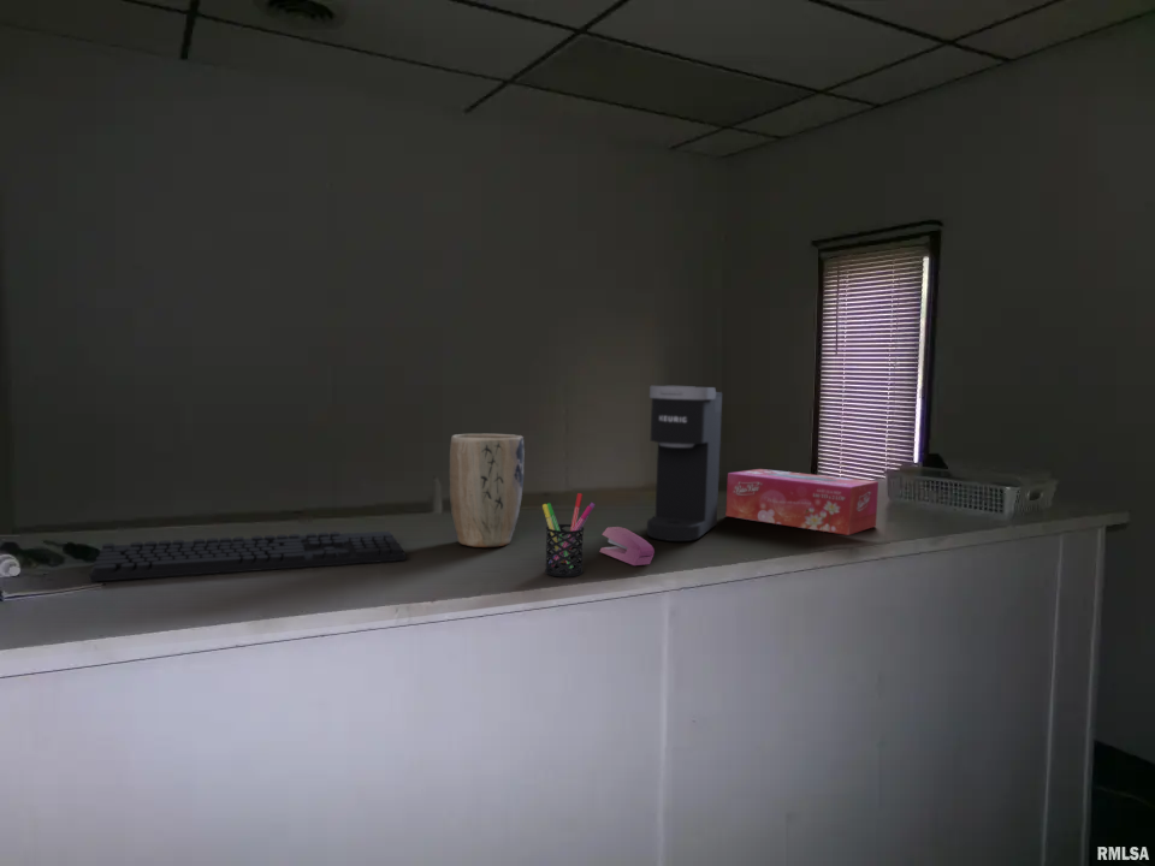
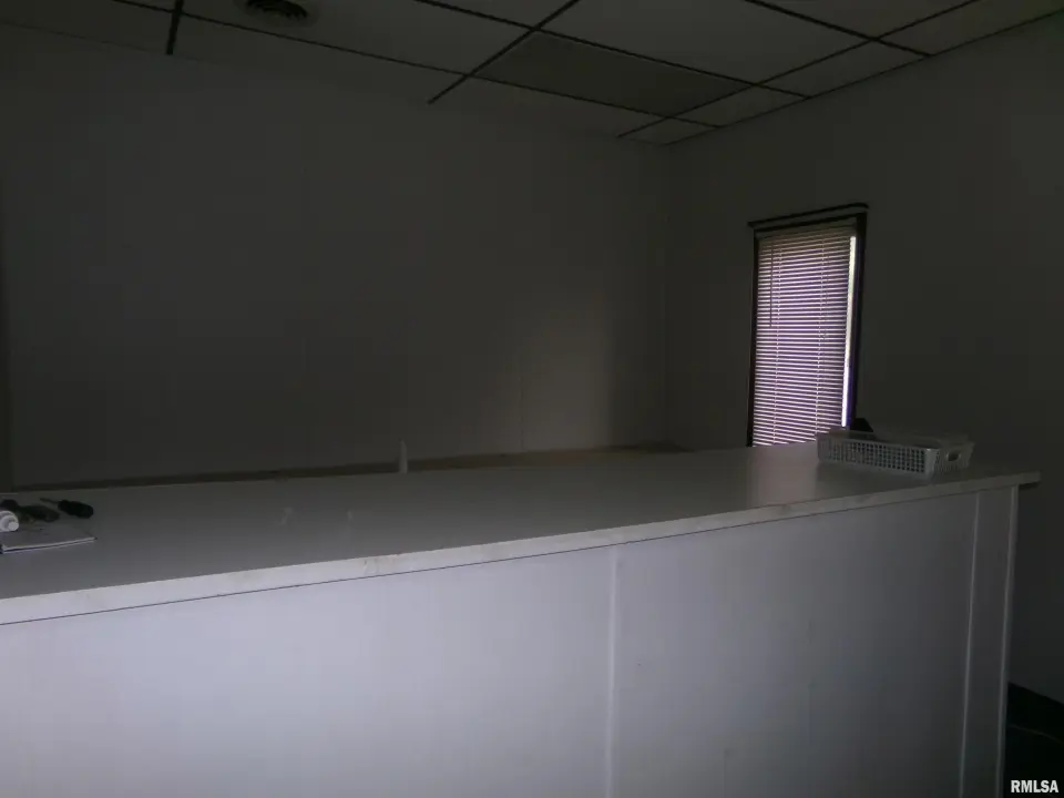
- coffee maker [646,385,723,542]
- stapler [599,526,656,567]
- keyboard [88,530,407,582]
- tissue box [724,468,879,536]
- pen holder [541,492,596,579]
- plant pot [449,433,526,548]
